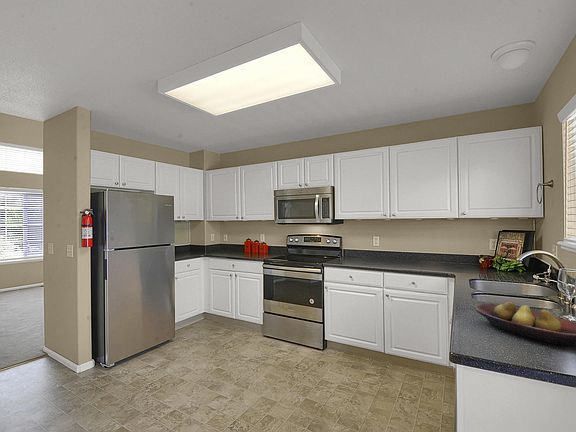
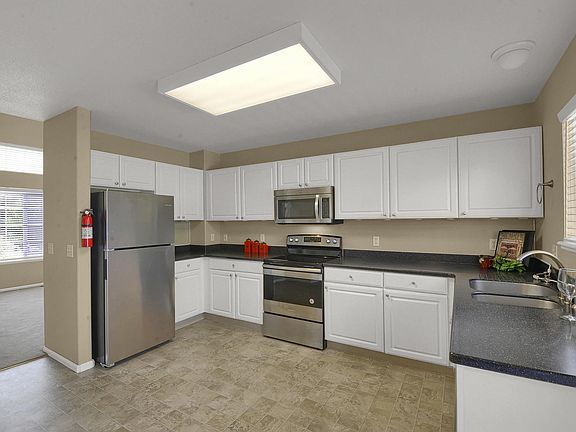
- fruit bowl [473,301,576,347]
